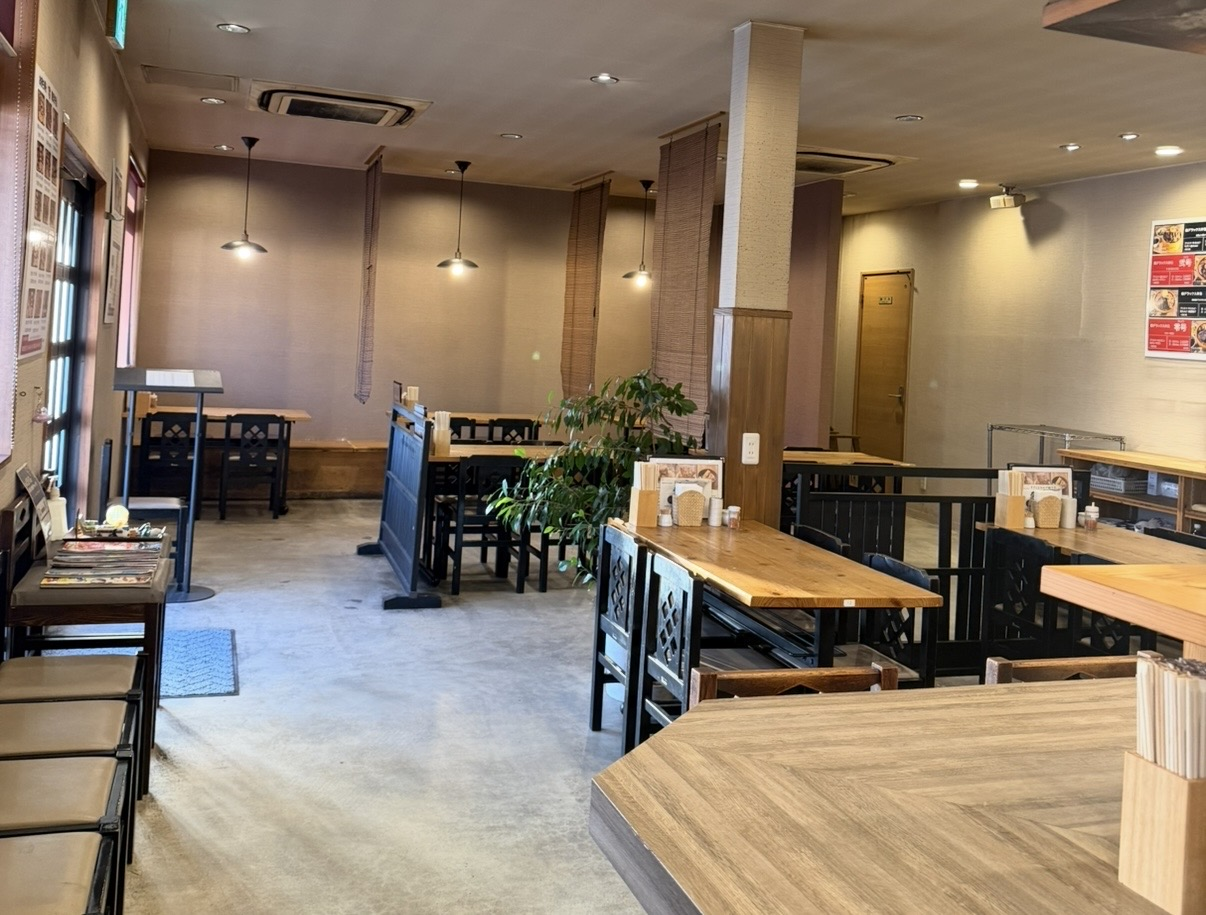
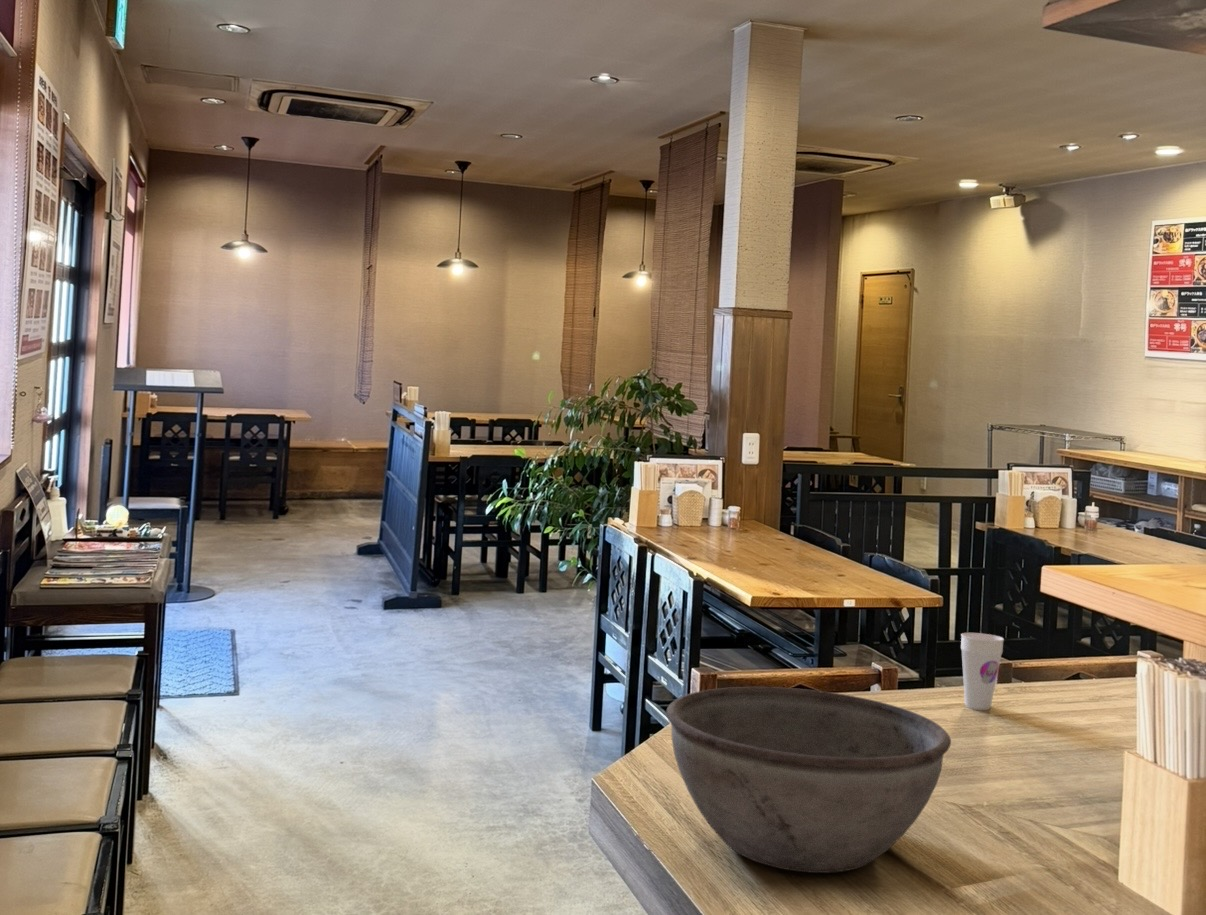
+ bowl [665,686,952,874]
+ cup [960,632,1005,711]
